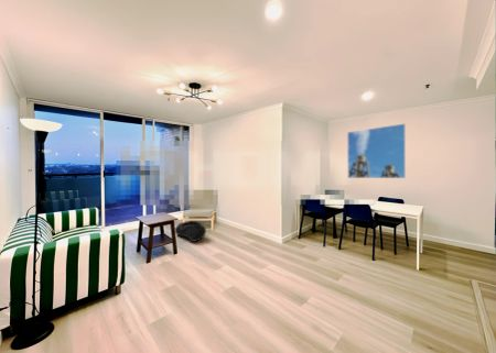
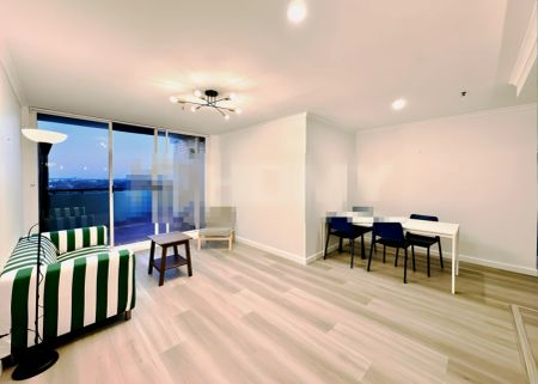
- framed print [346,122,407,179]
- bag [174,220,207,243]
